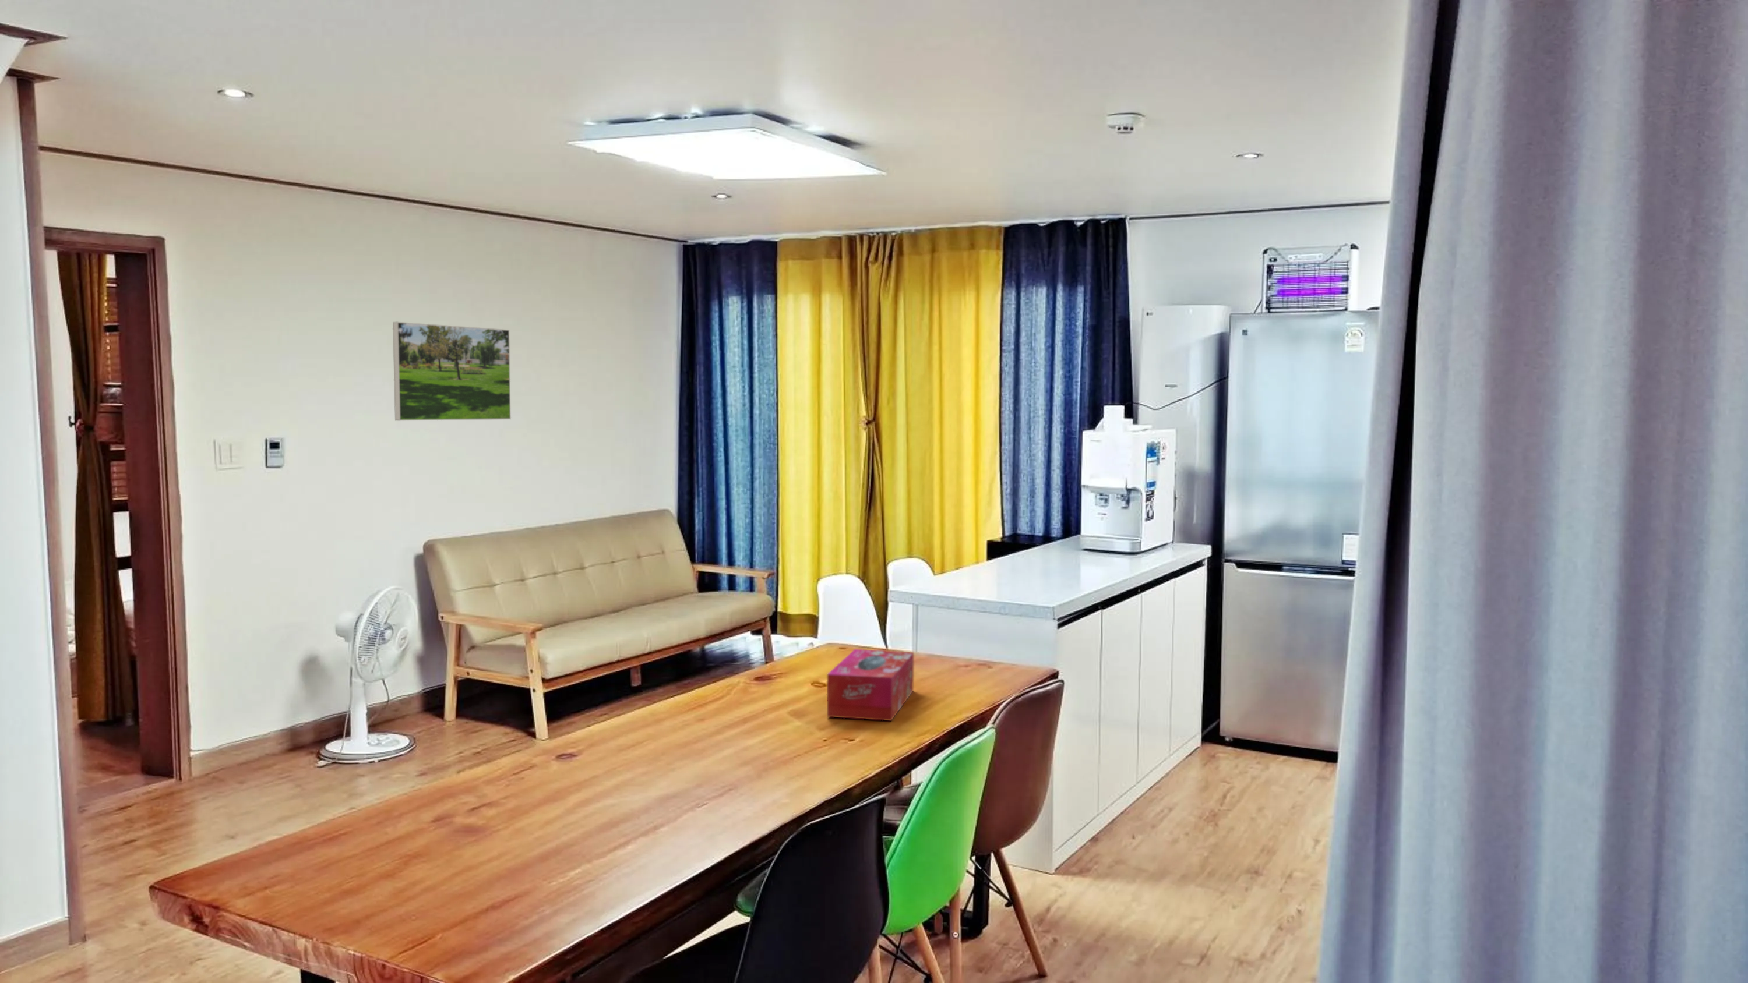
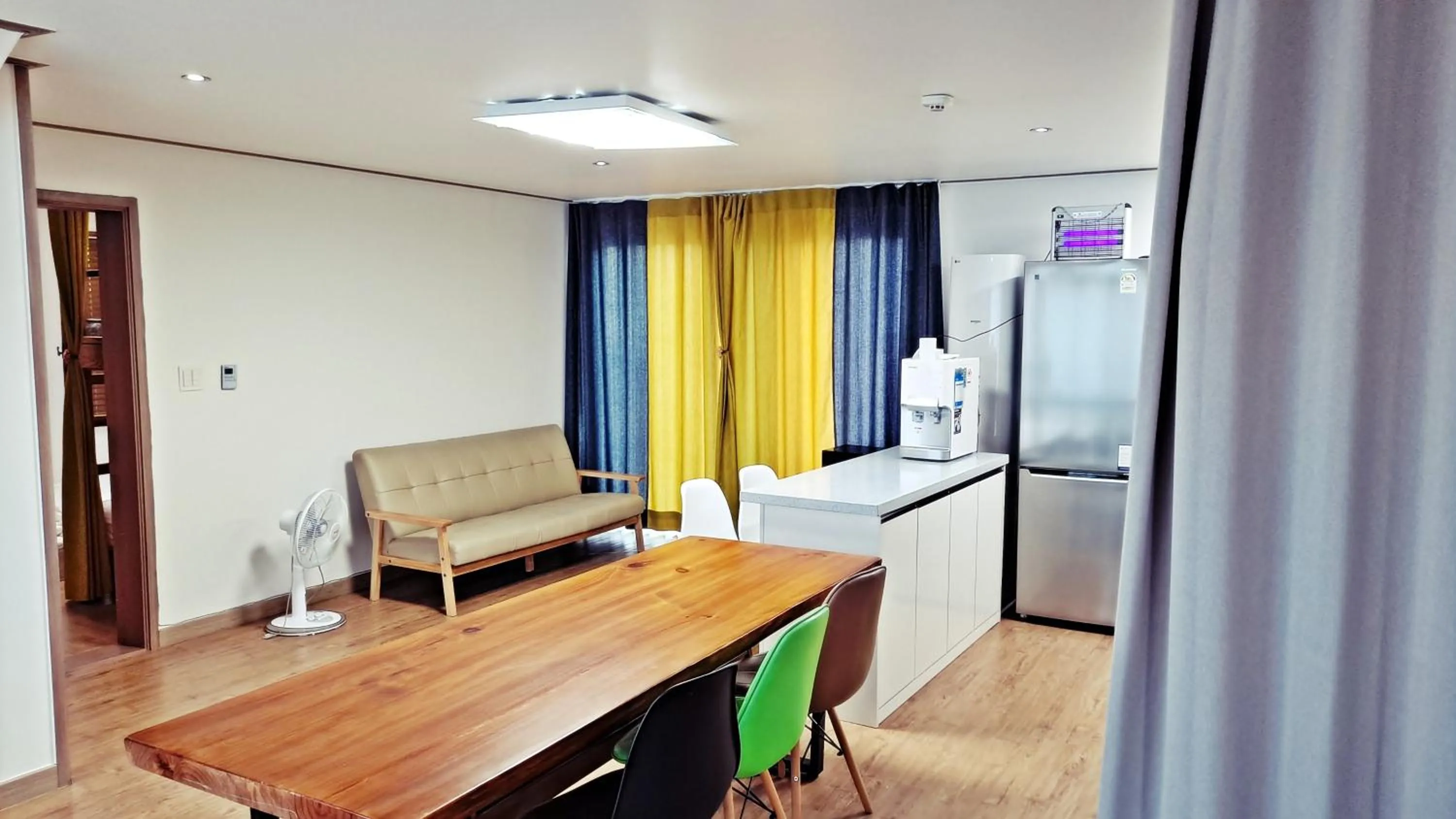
- tissue box [826,649,914,721]
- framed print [393,322,511,421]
